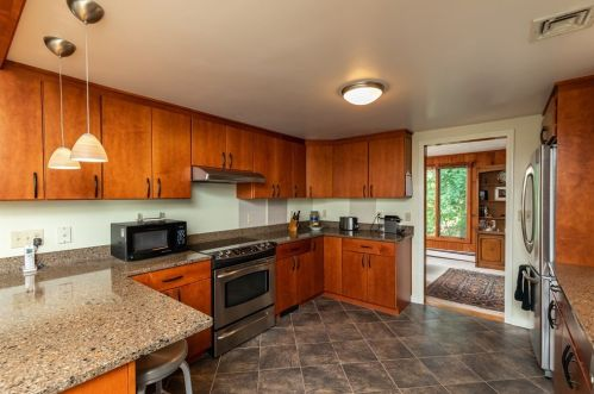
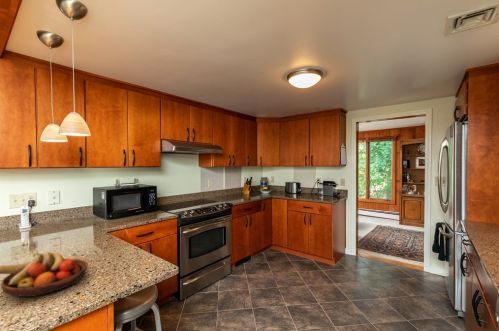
+ fruit bowl [0,251,89,298]
